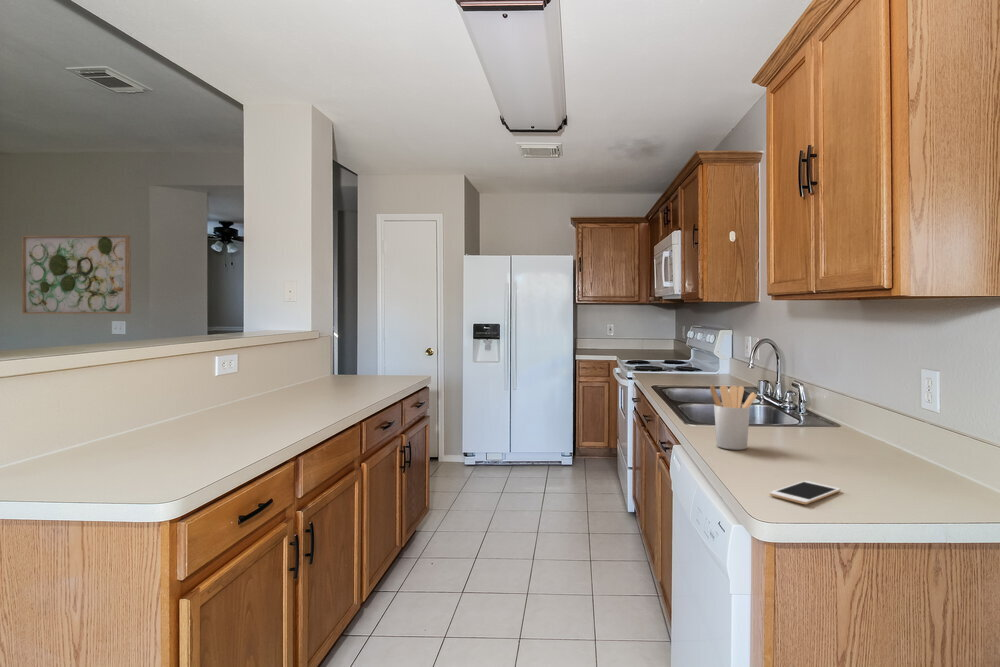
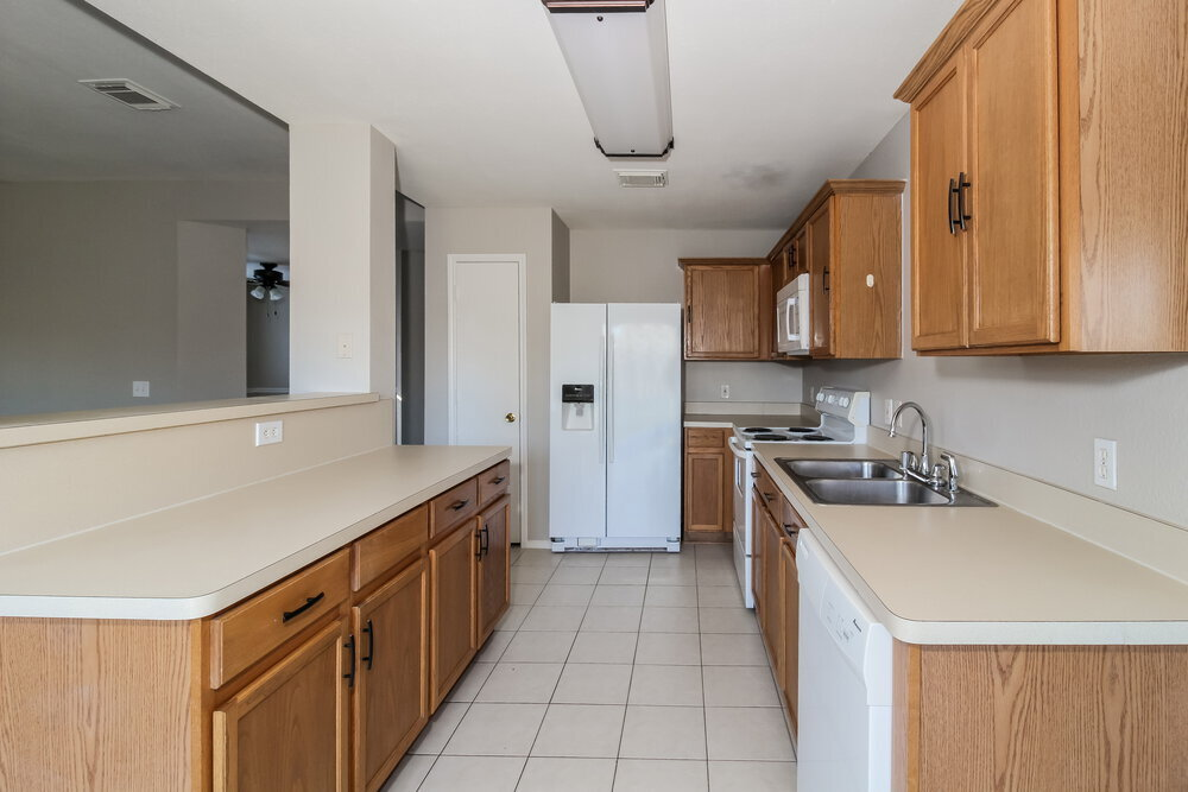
- utensil holder [709,384,758,450]
- cell phone [769,480,842,505]
- wall art [21,234,132,315]
